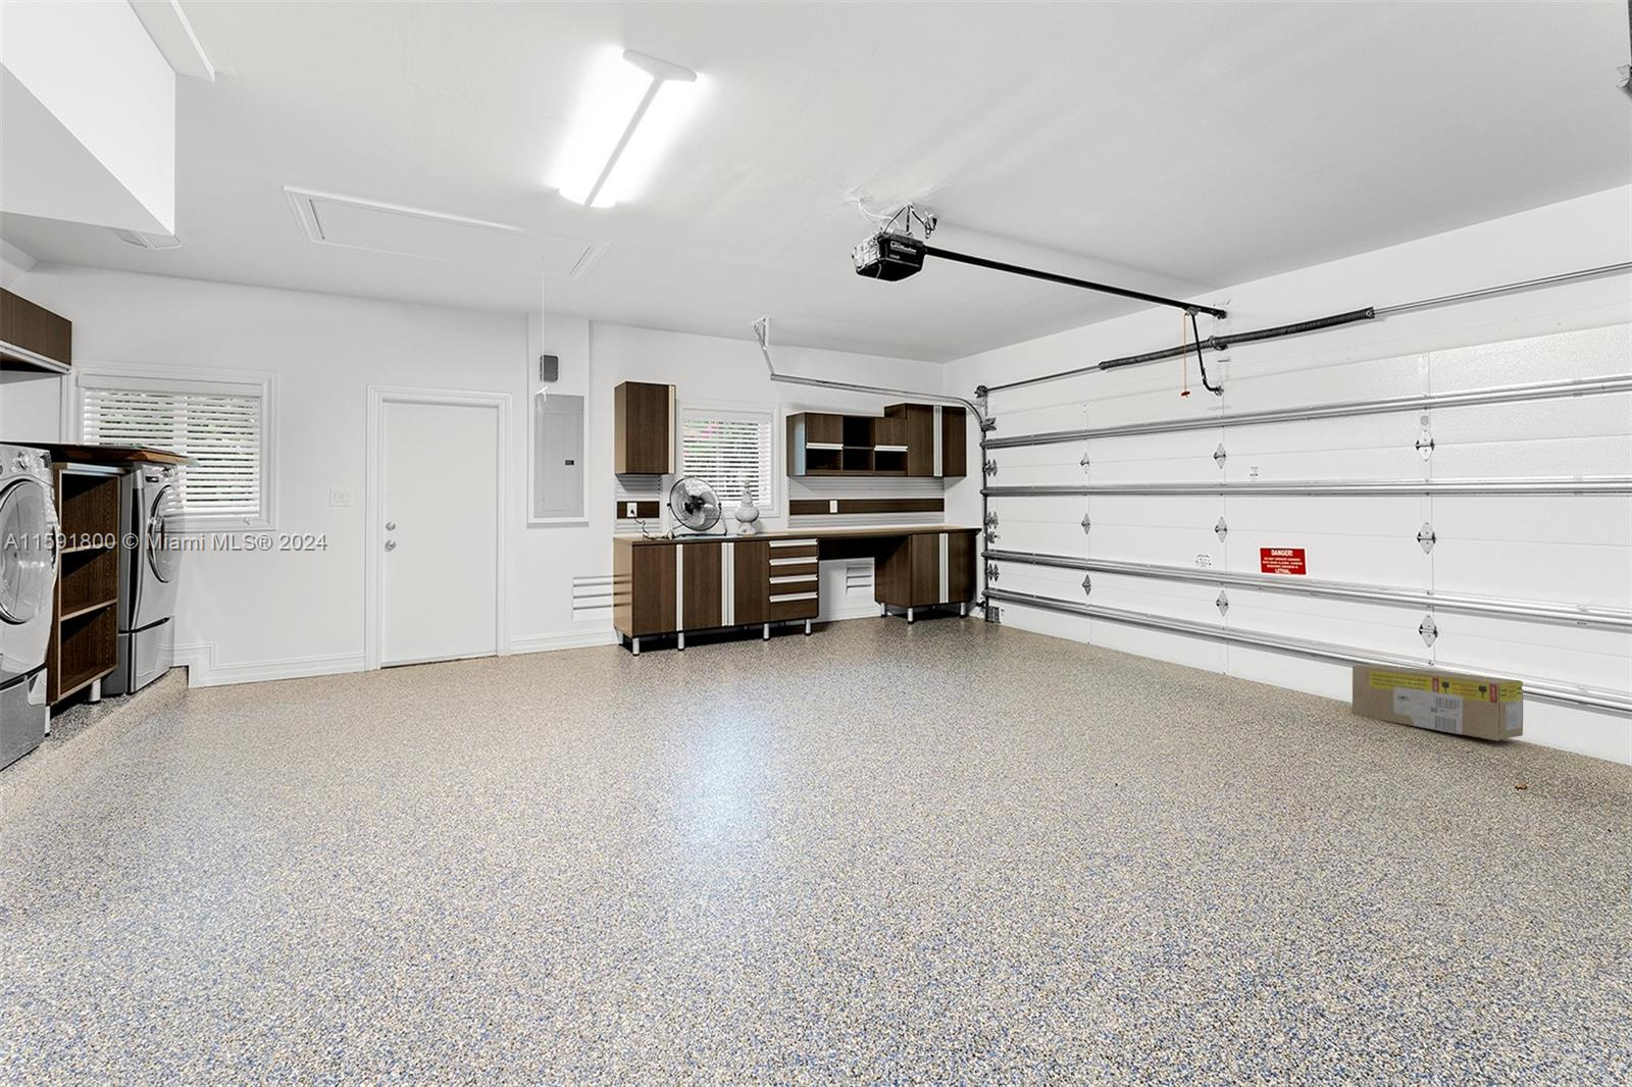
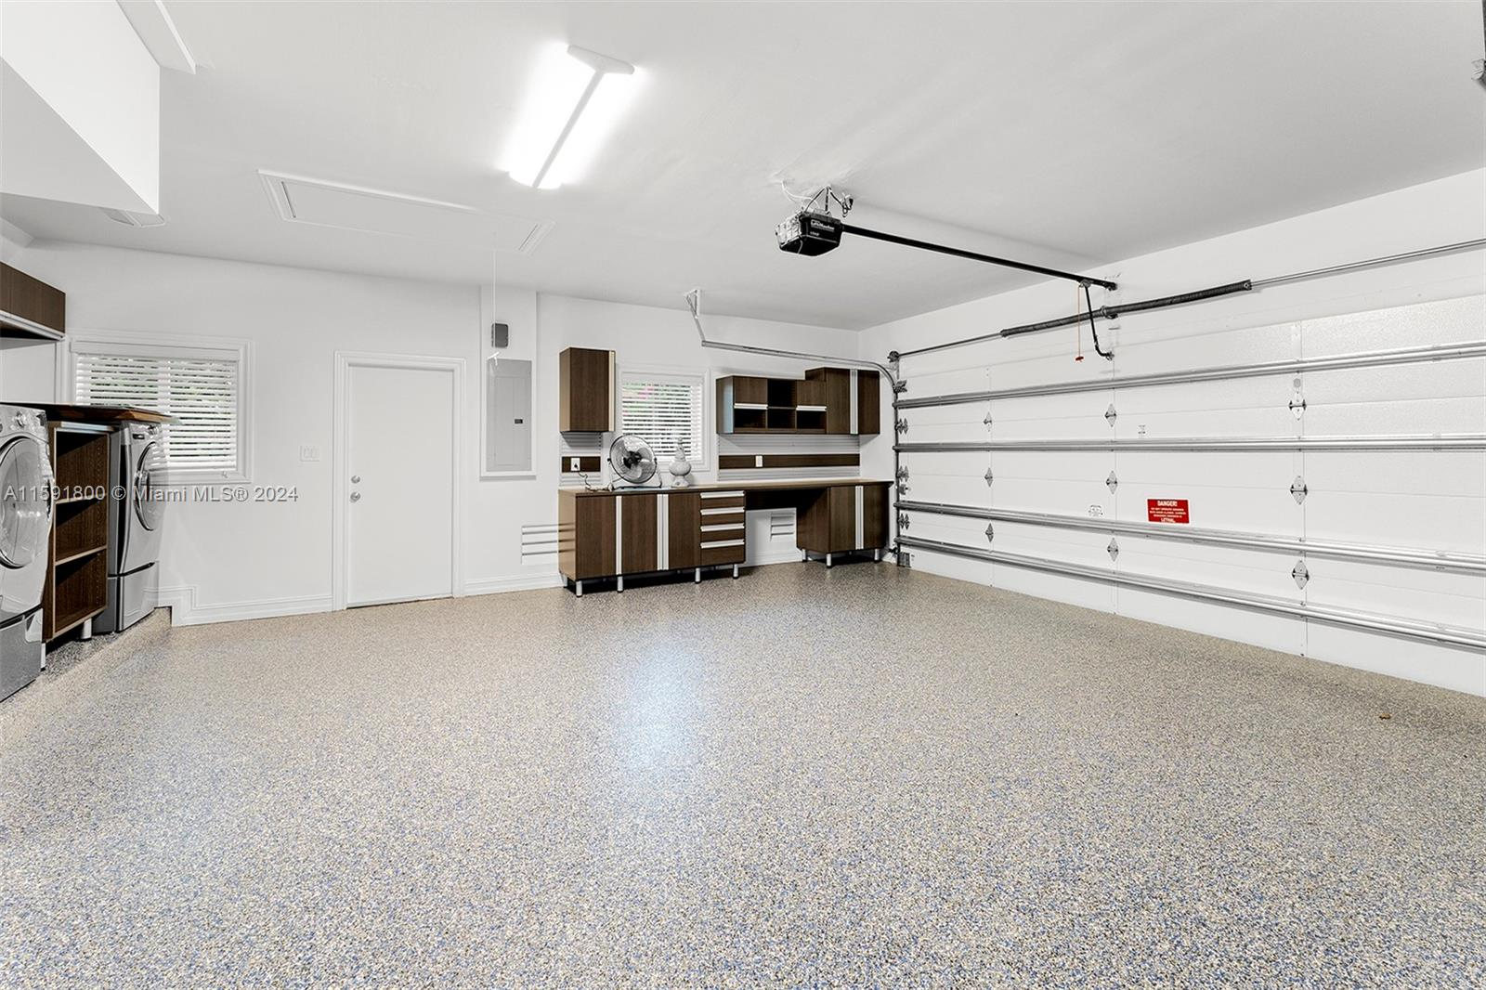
- cardboard box [1352,662,1524,742]
